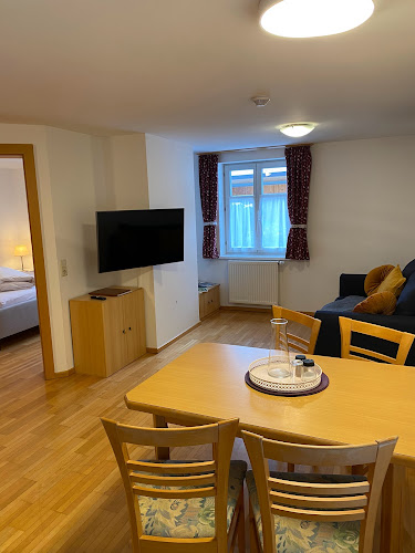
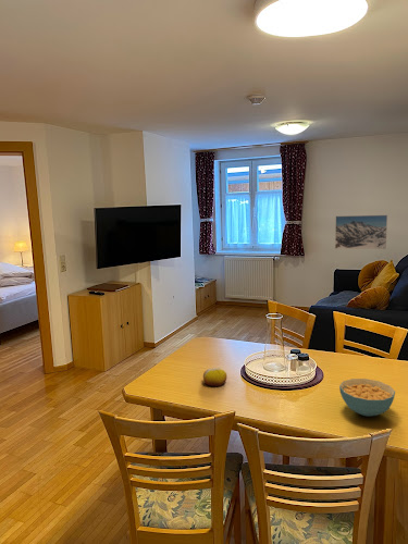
+ fruit [202,367,227,387]
+ cereal bowl [338,378,396,418]
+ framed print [334,214,388,250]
